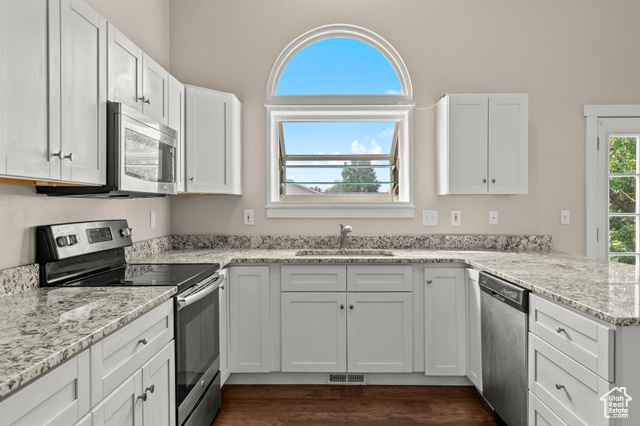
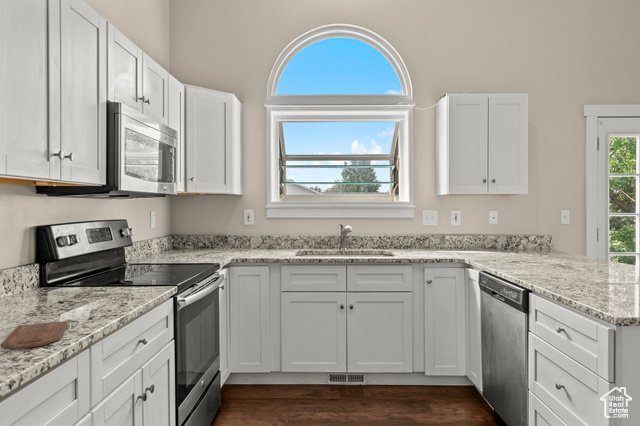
+ cutting board [0,320,69,350]
